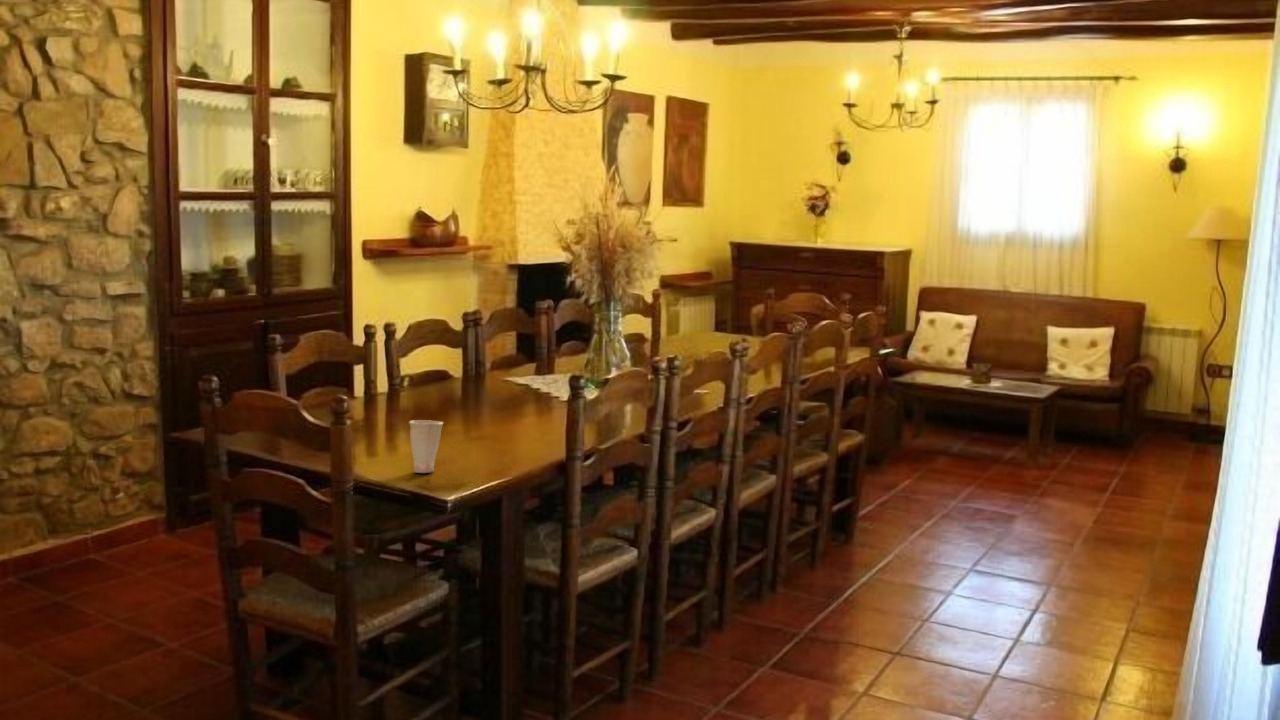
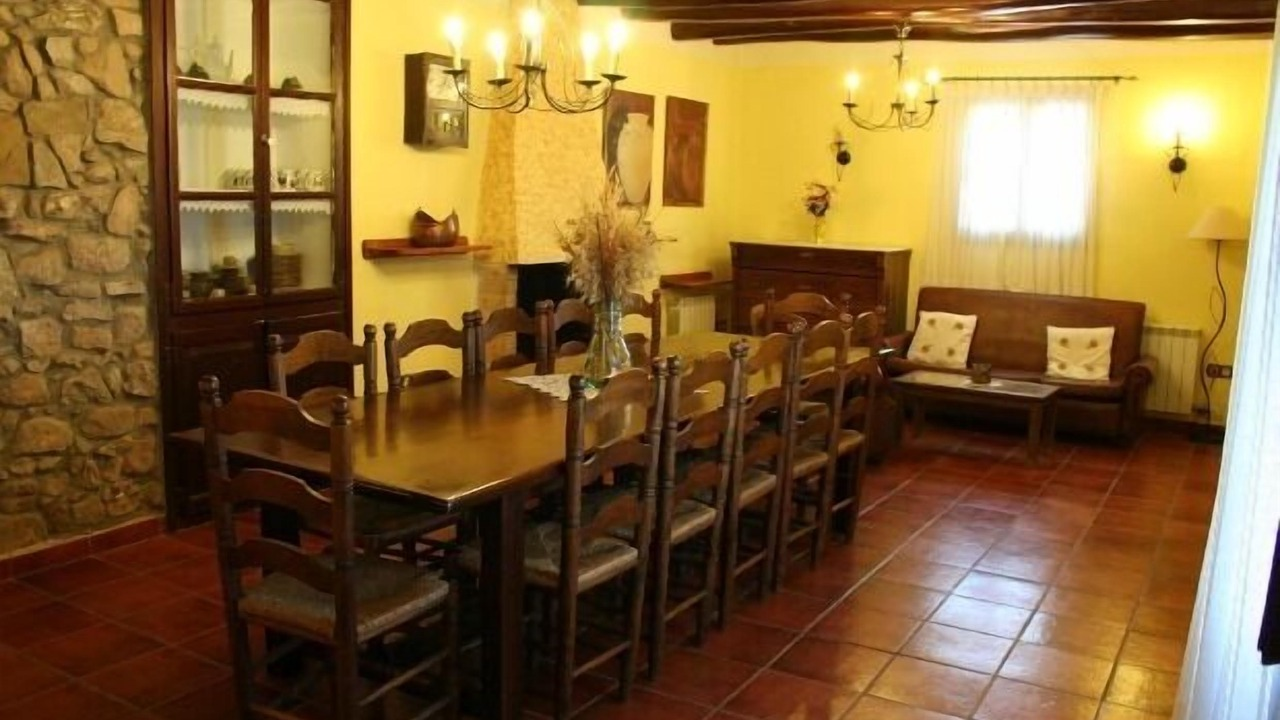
- cup [408,419,444,474]
